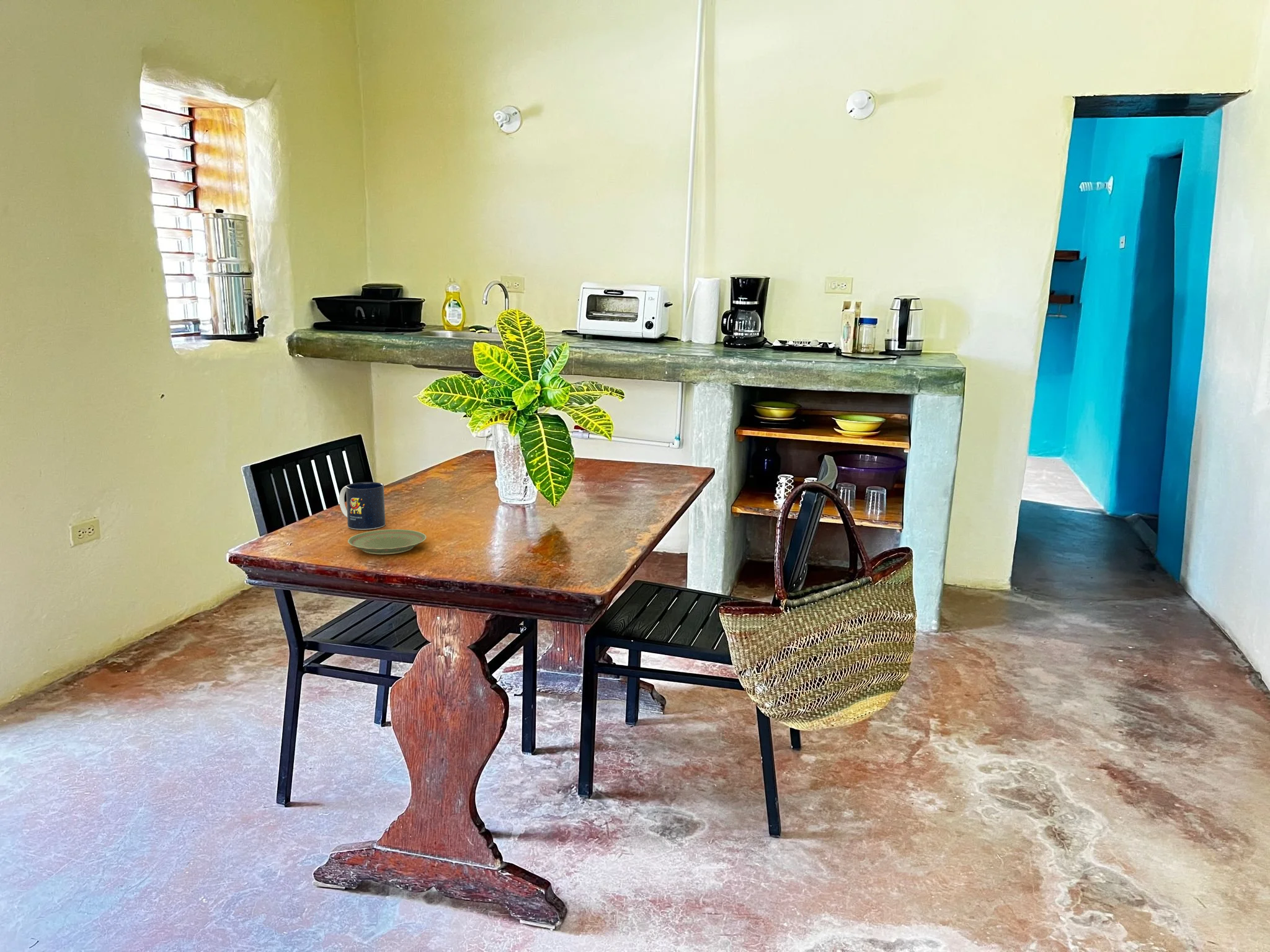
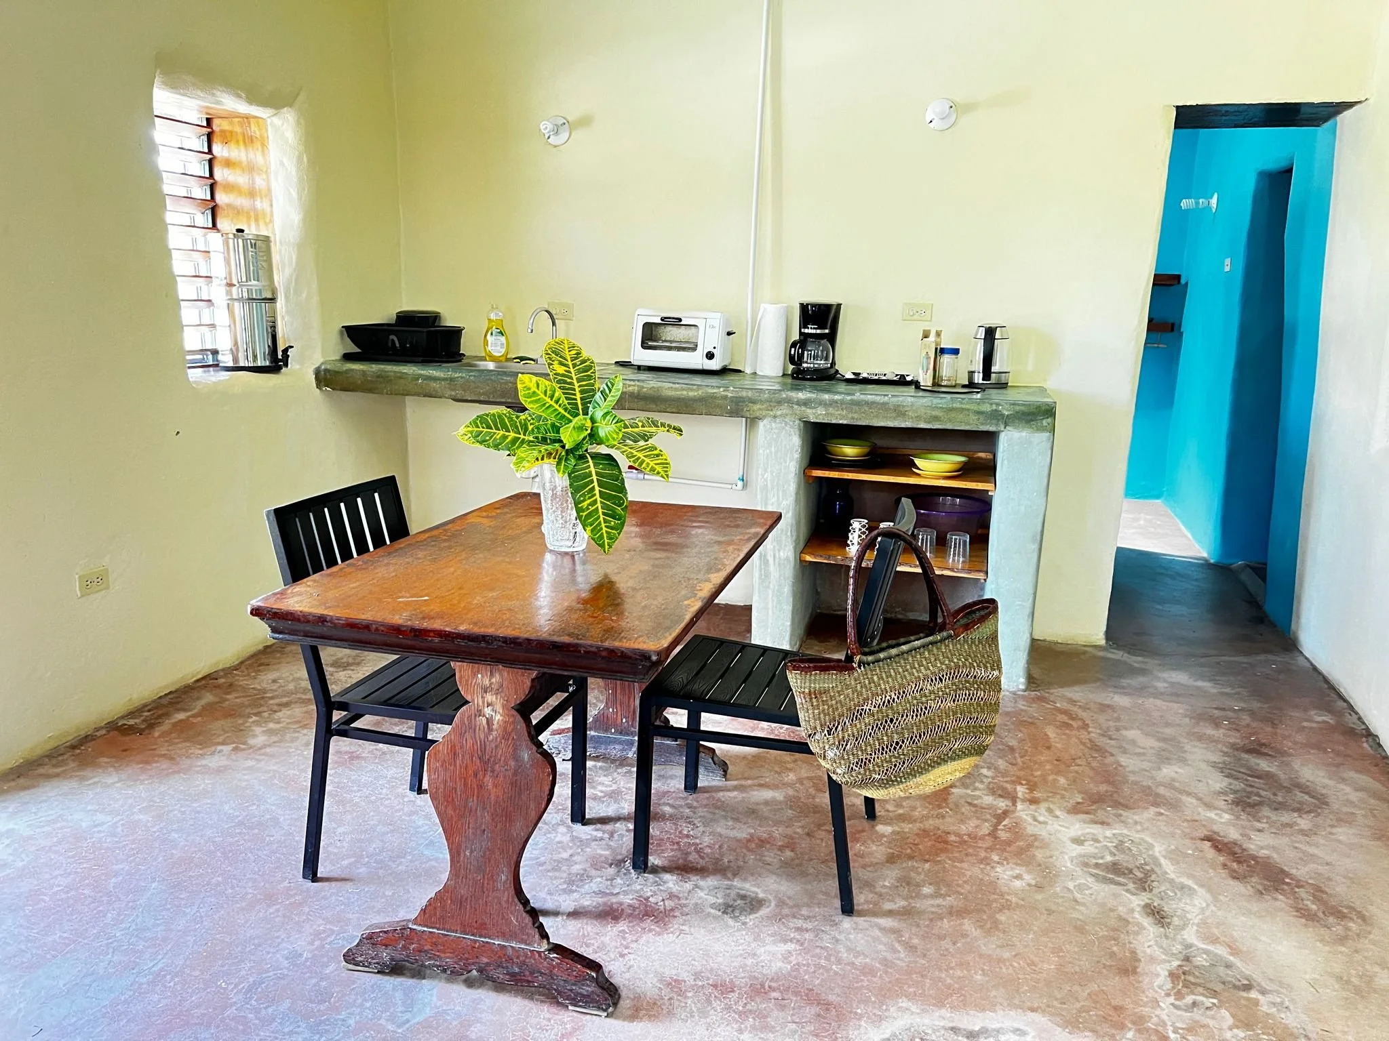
- plate [347,529,427,555]
- mug [339,482,386,530]
